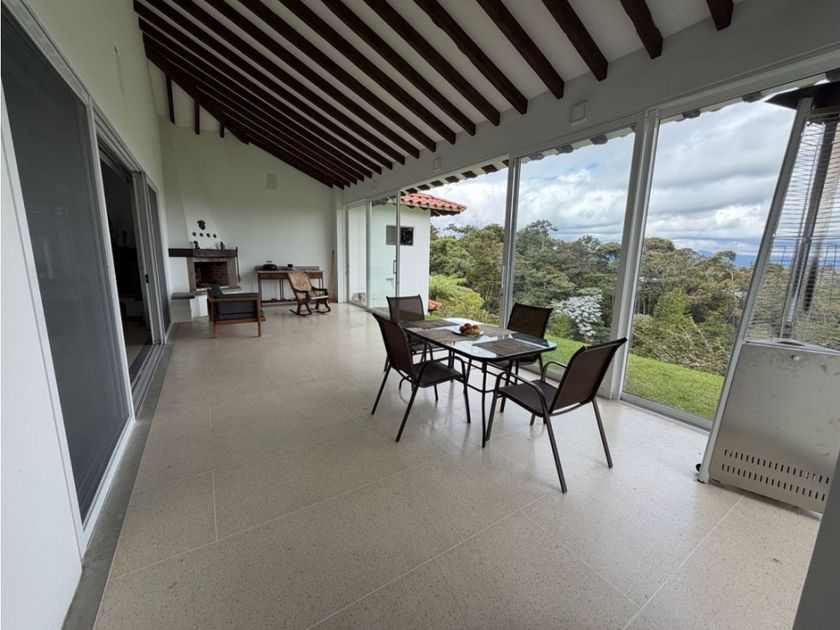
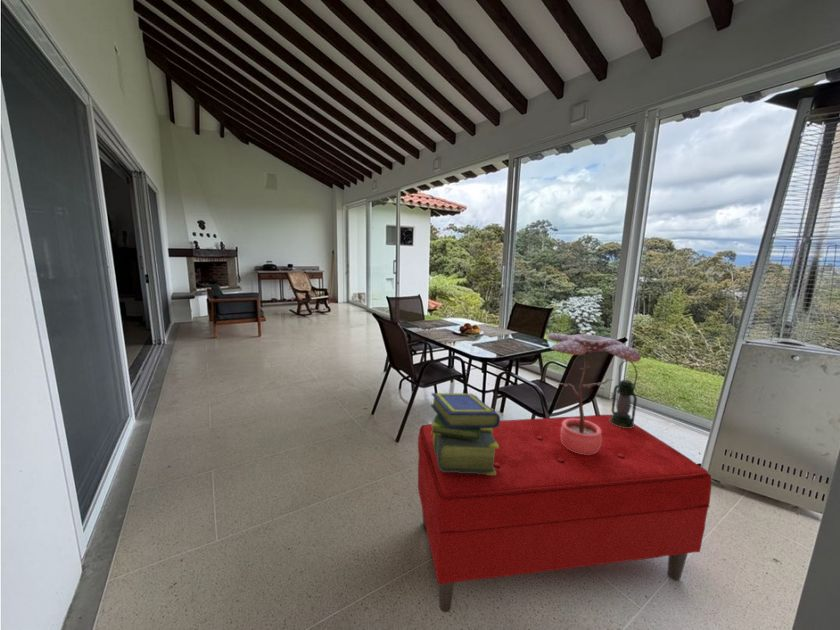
+ lantern [609,360,638,428]
+ stack of books [430,392,501,475]
+ bench [417,414,712,613]
+ potted plant [546,332,642,455]
